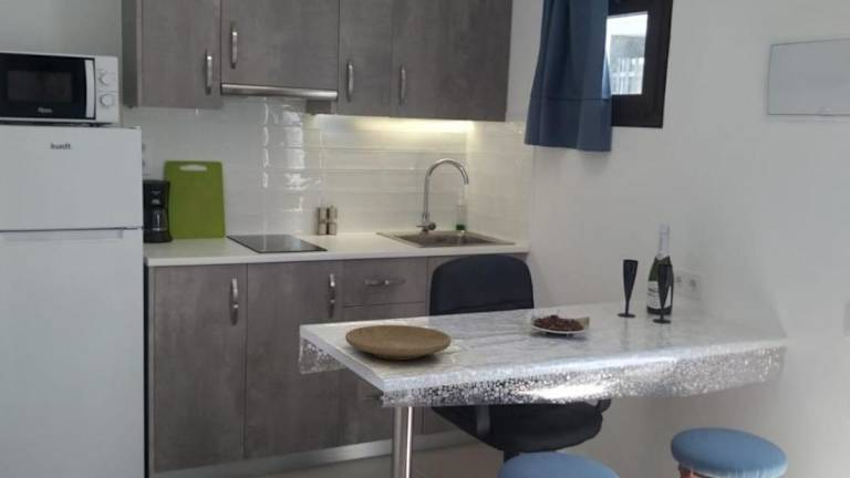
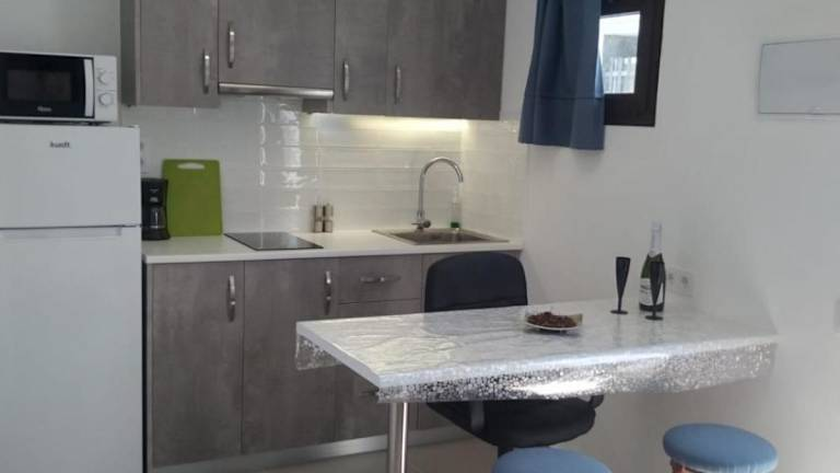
- plate [344,324,453,361]
